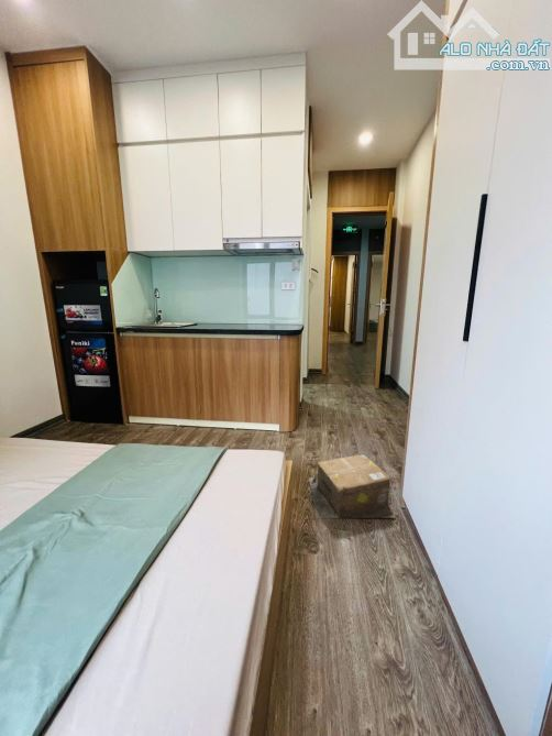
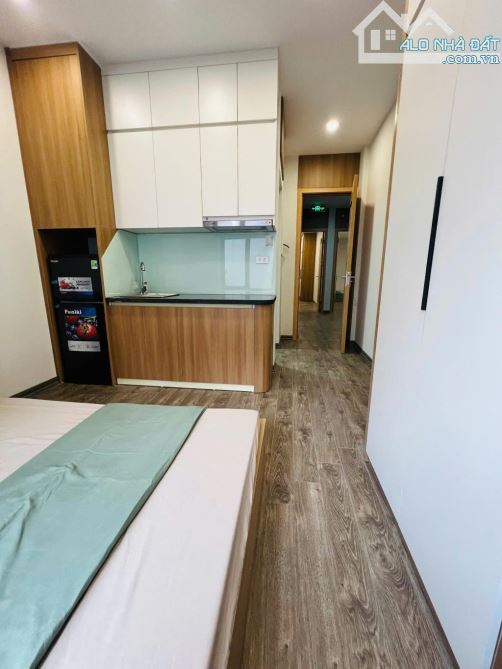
- cardboard box [308,453,397,519]
